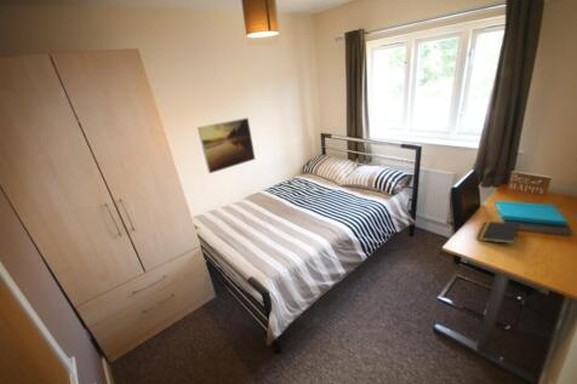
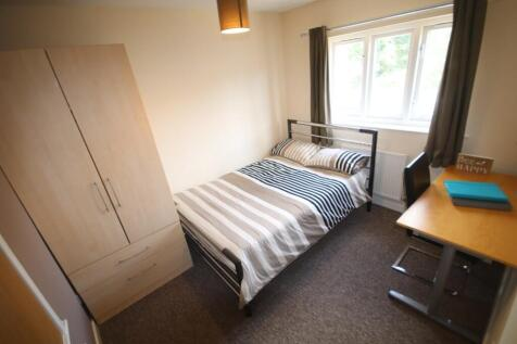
- notepad [475,220,521,245]
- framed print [196,116,257,174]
